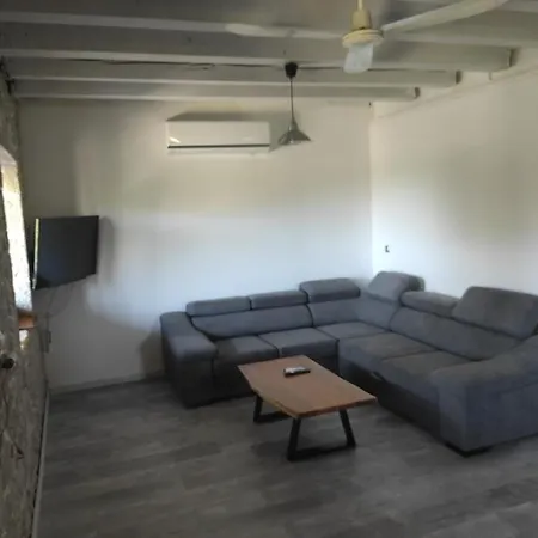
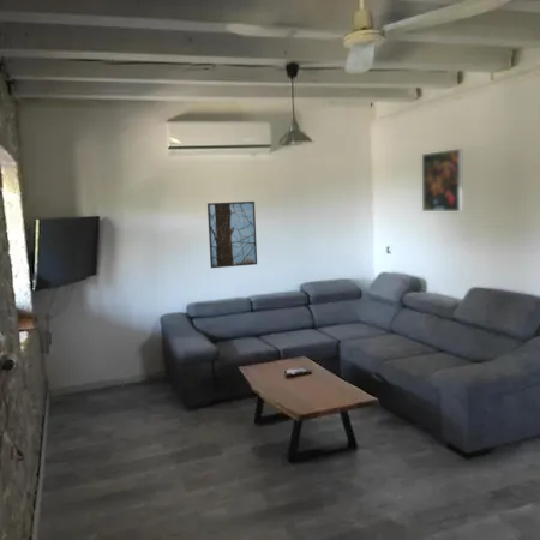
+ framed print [206,200,258,269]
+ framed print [421,148,463,212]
